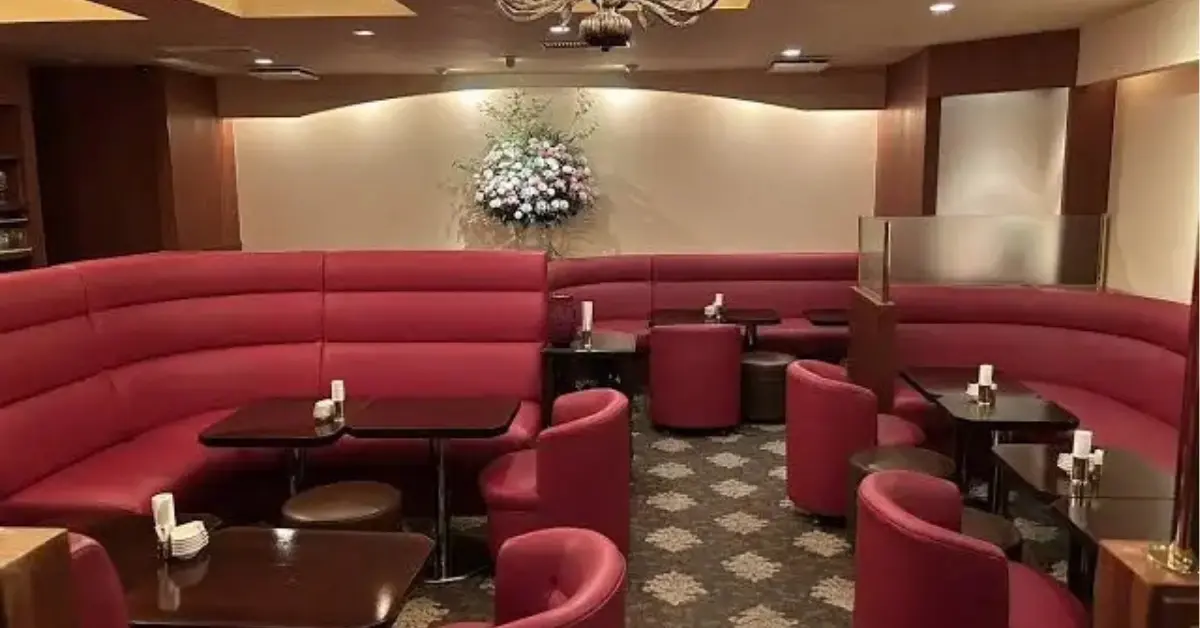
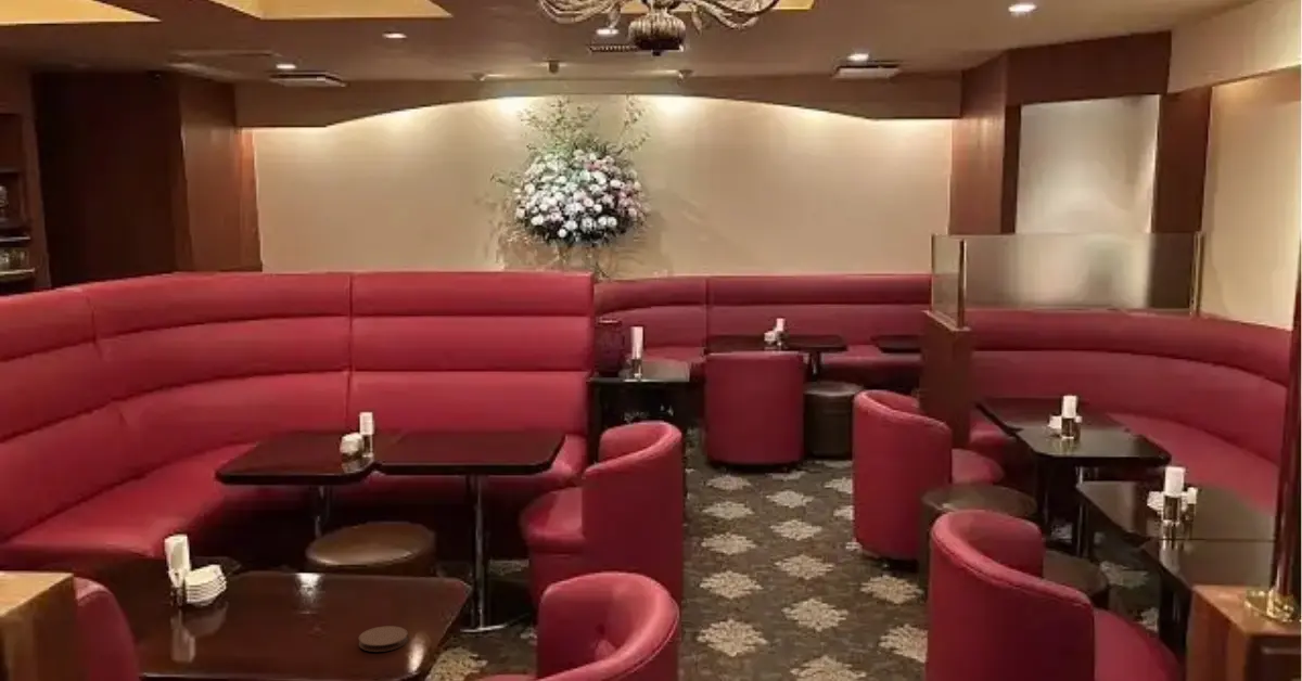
+ coaster [358,625,409,653]
